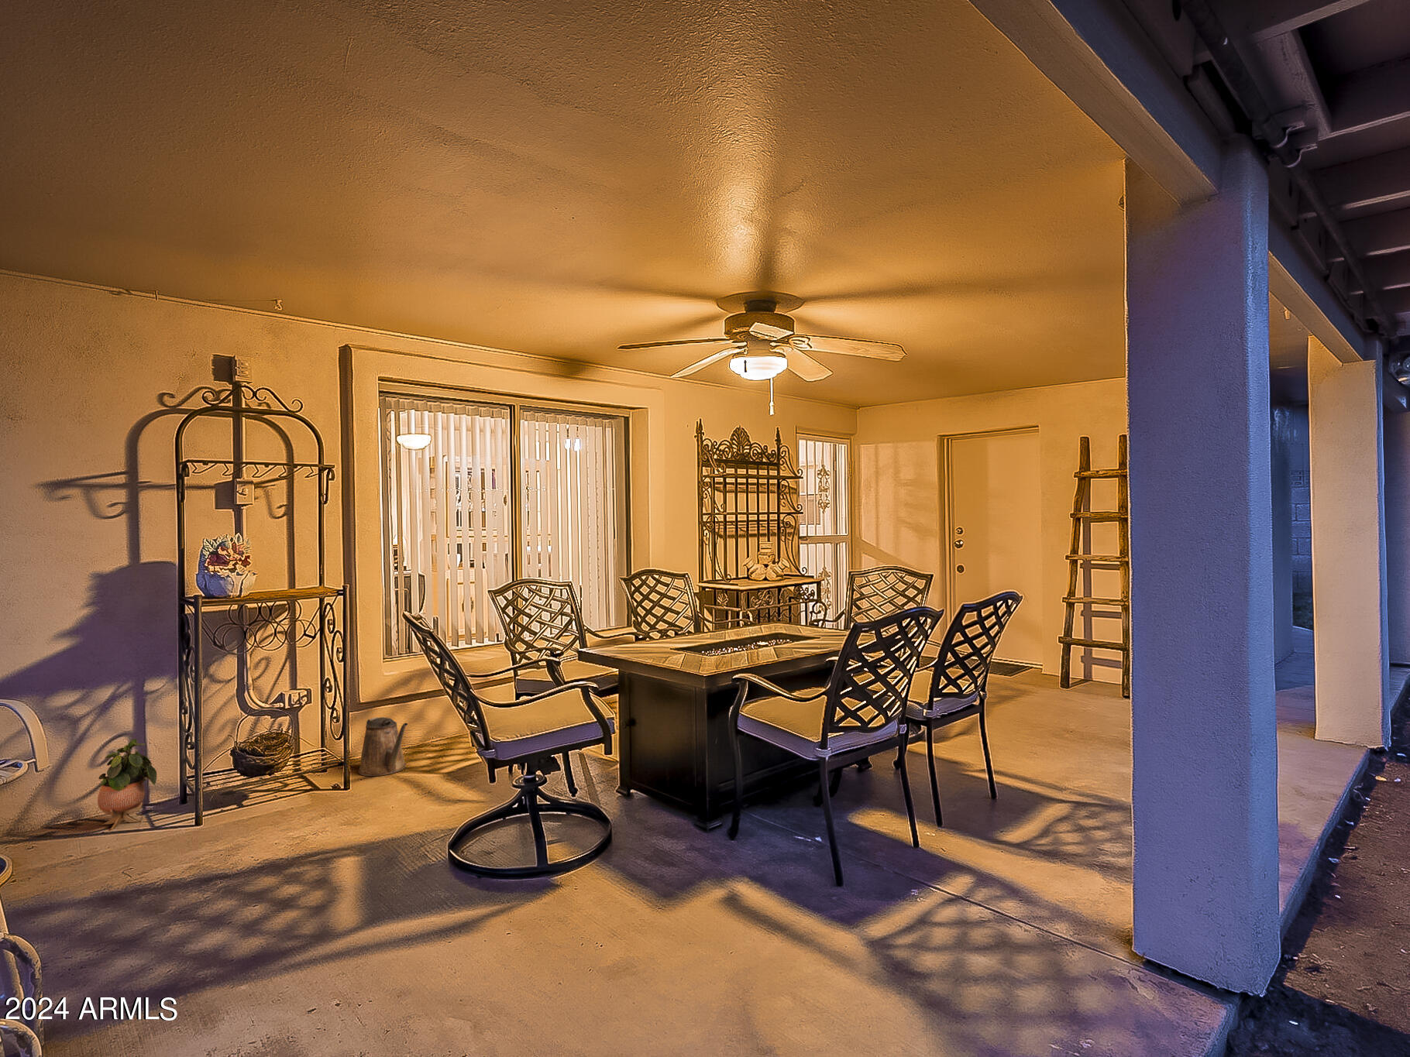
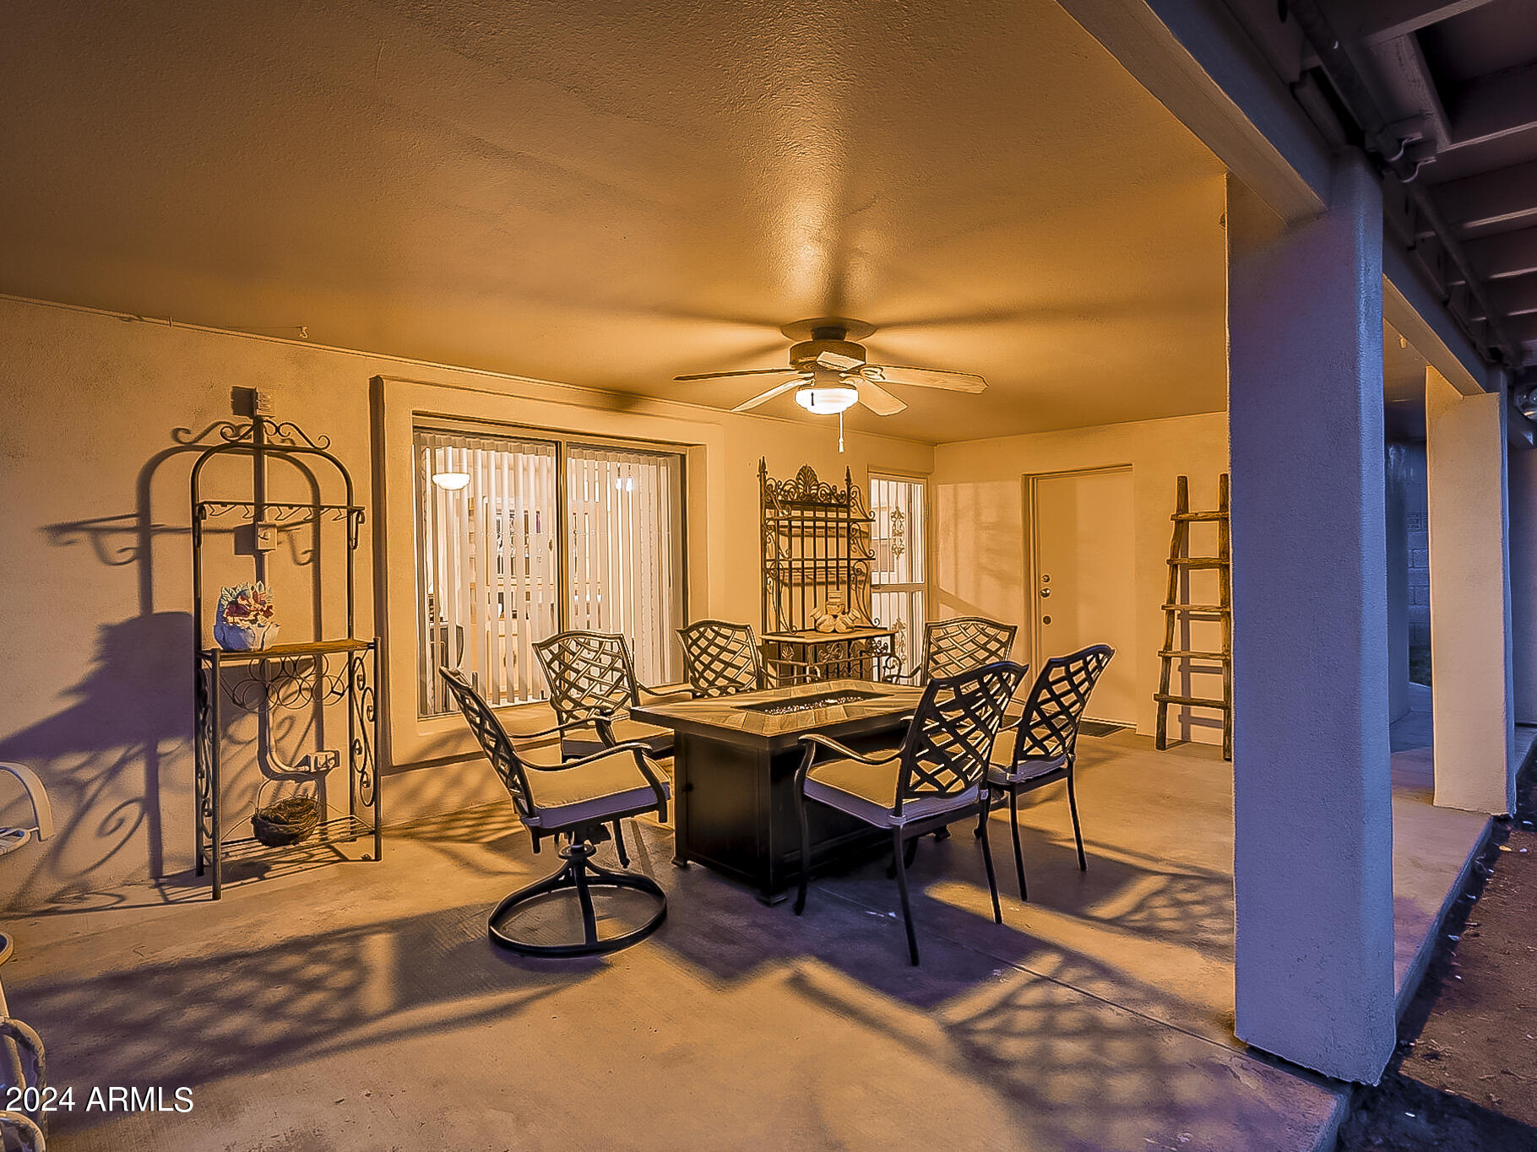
- watering can [357,716,409,777]
- potted plant [97,738,158,830]
